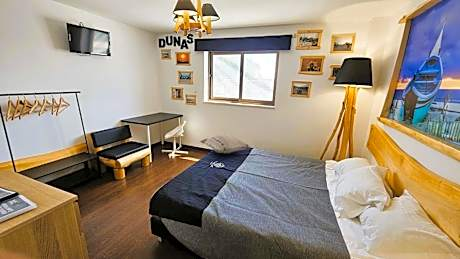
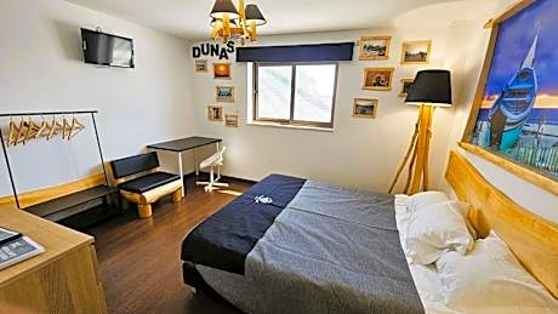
- decorative pillow [199,134,252,154]
